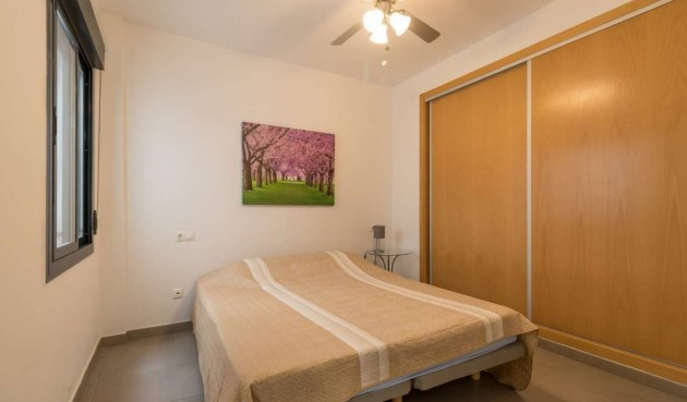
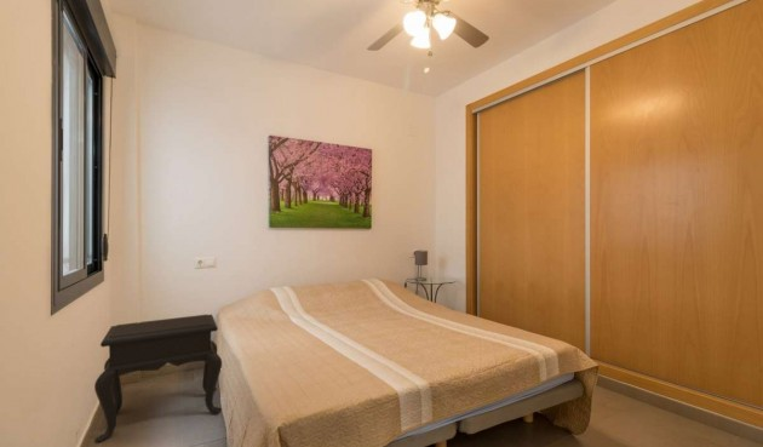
+ side table [93,314,223,443]
